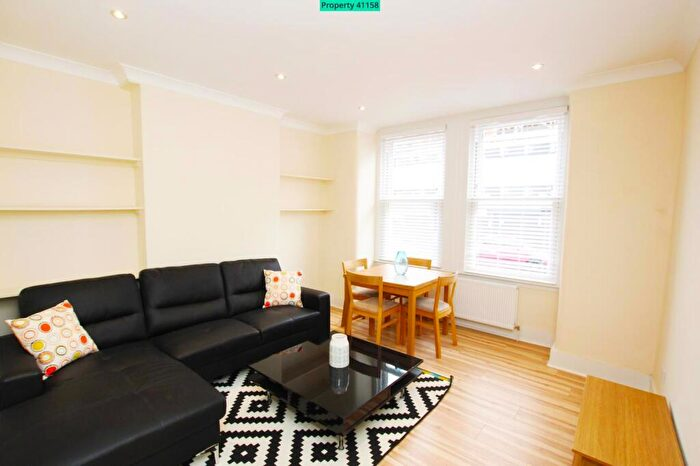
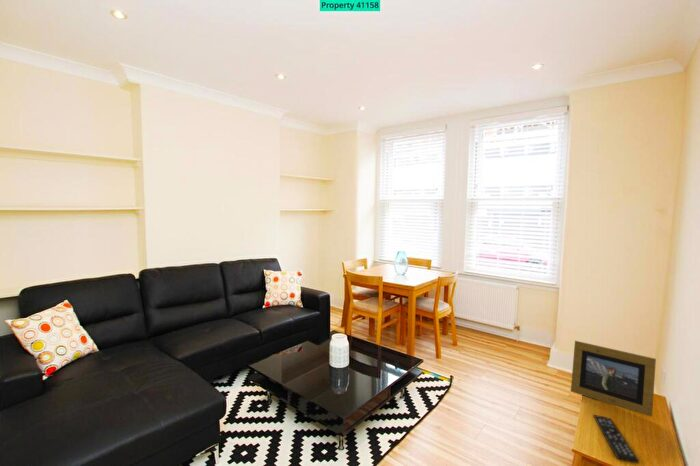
+ picture frame [570,340,657,418]
+ remote control [592,414,640,464]
